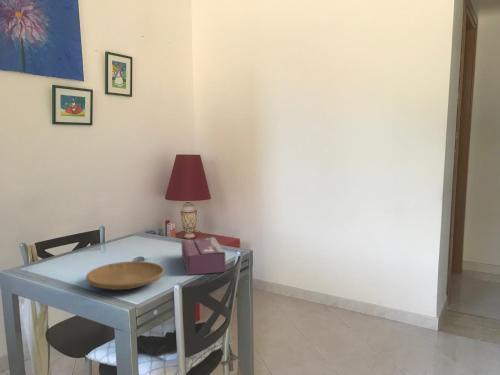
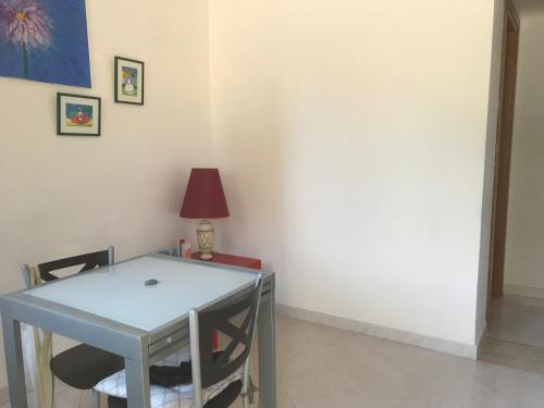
- plate [85,260,165,291]
- tissue box [181,236,227,276]
